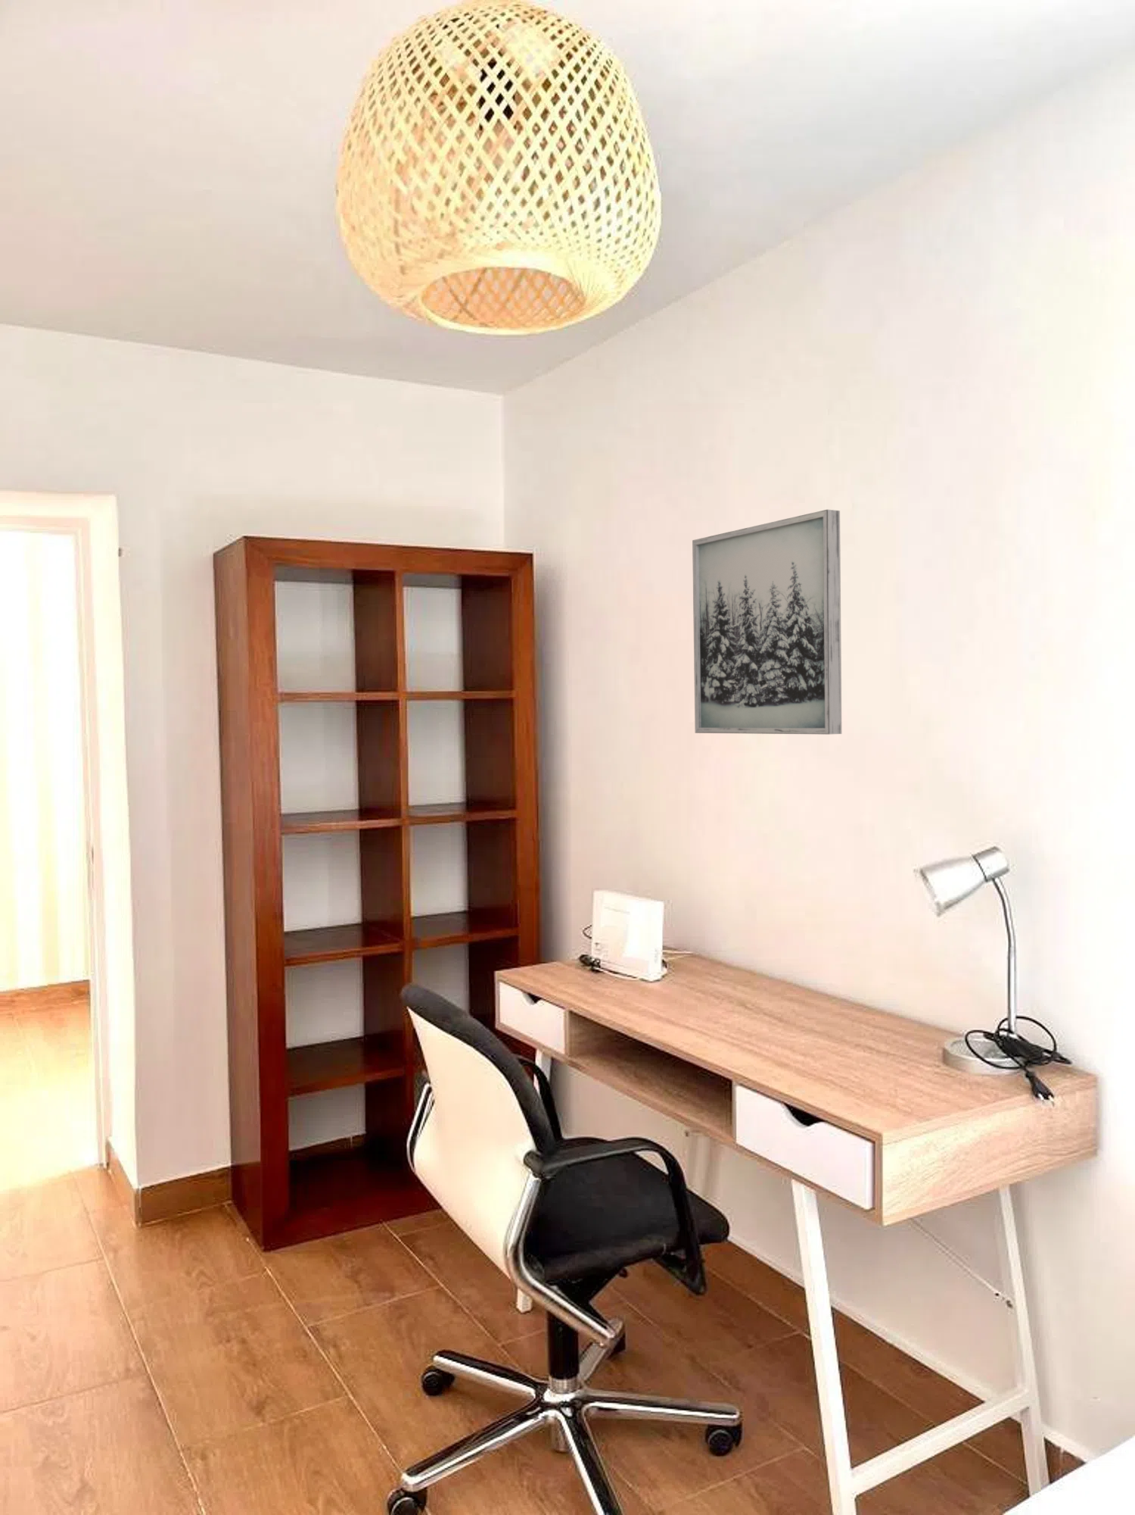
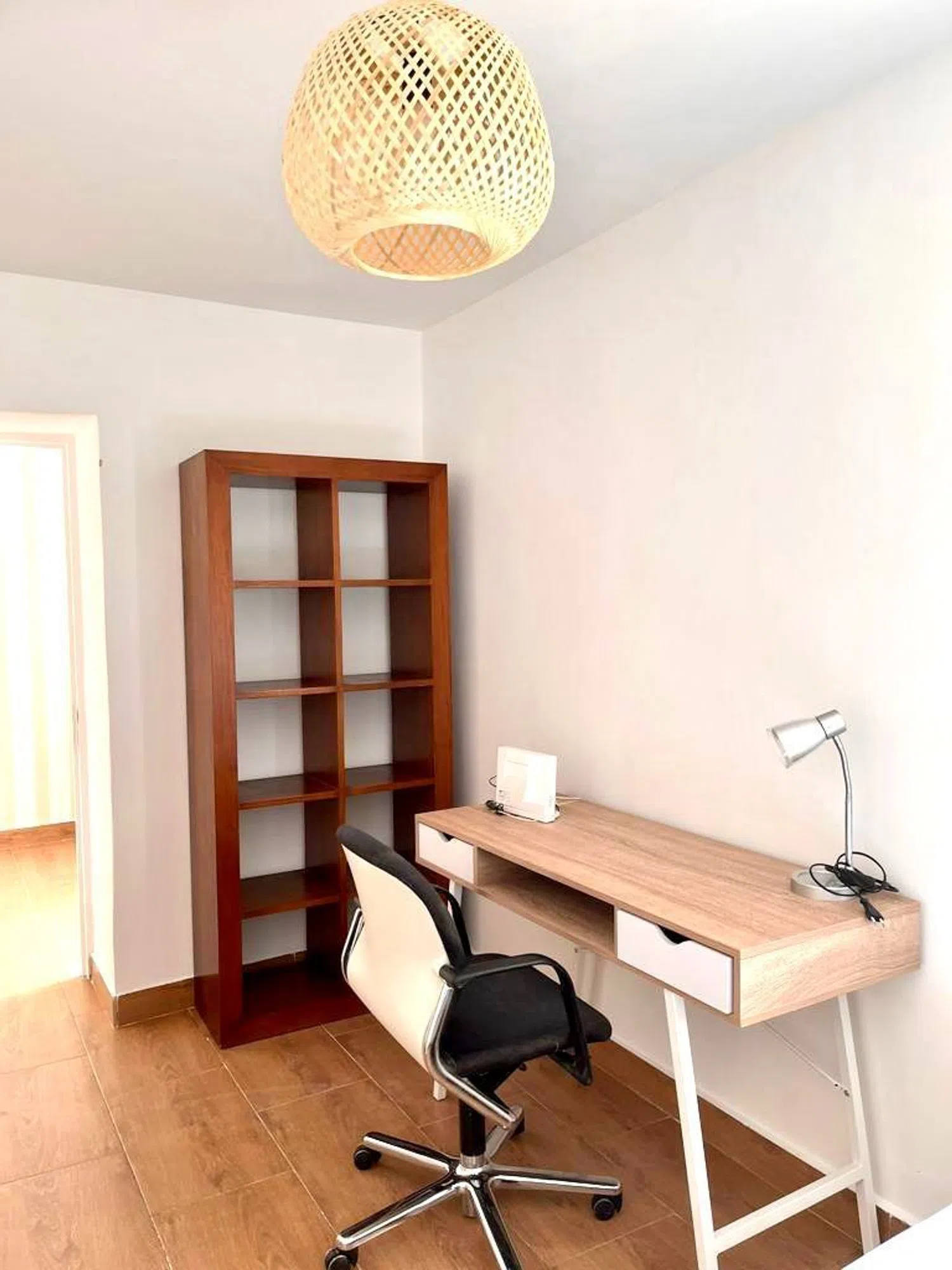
- wall art [691,509,842,735]
